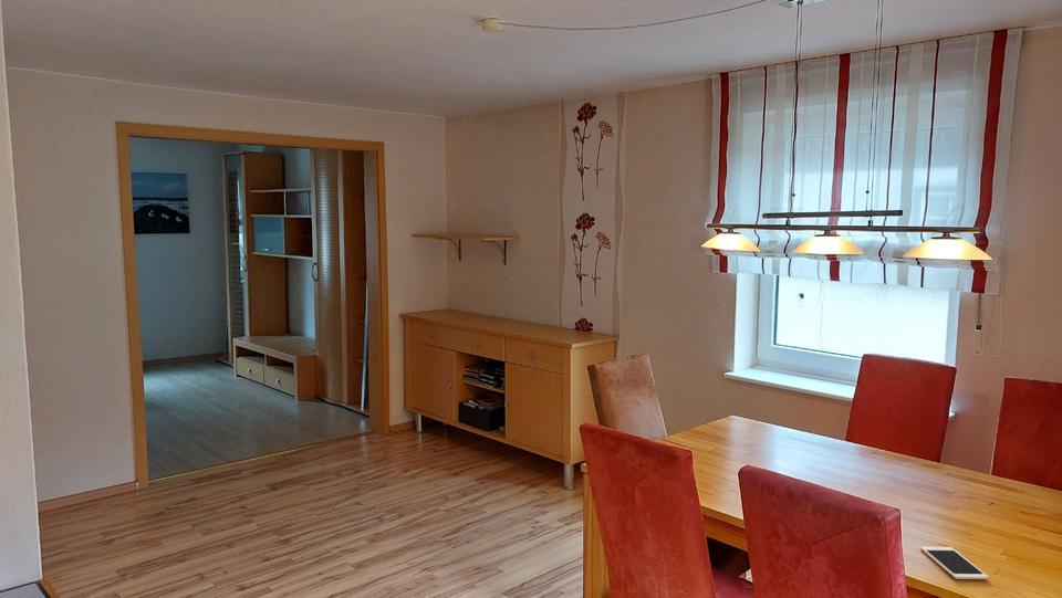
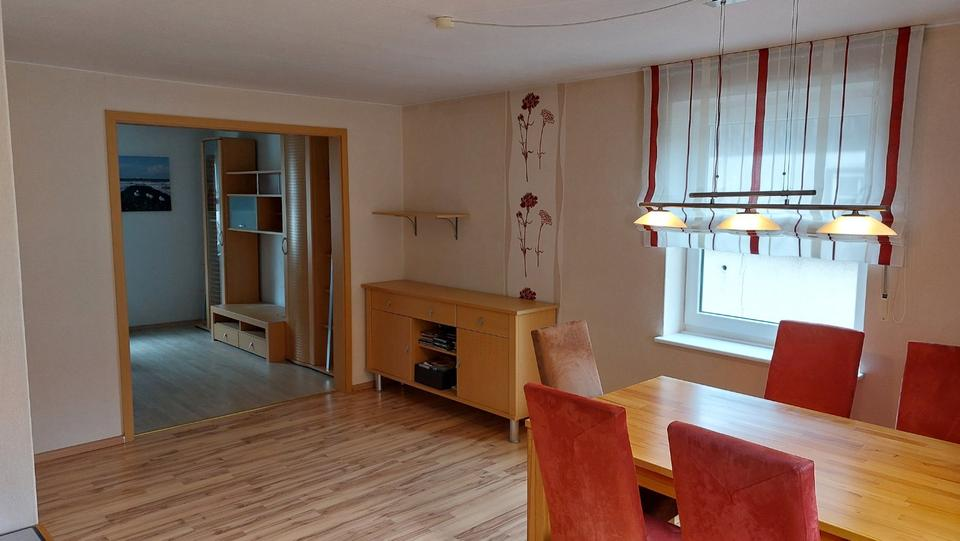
- cell phone [919,546,990,580]
